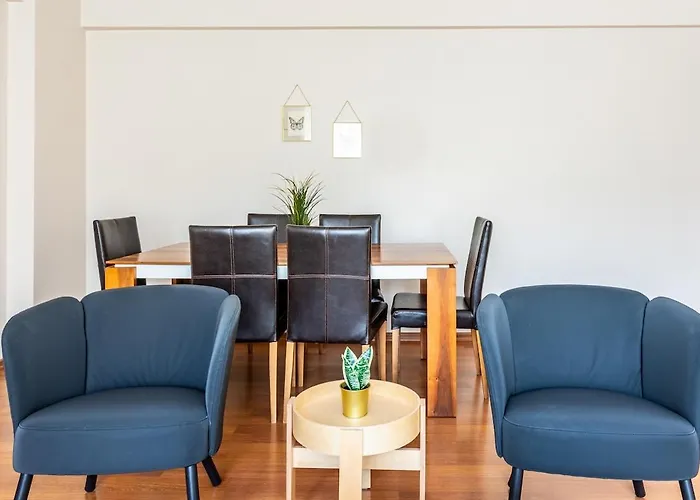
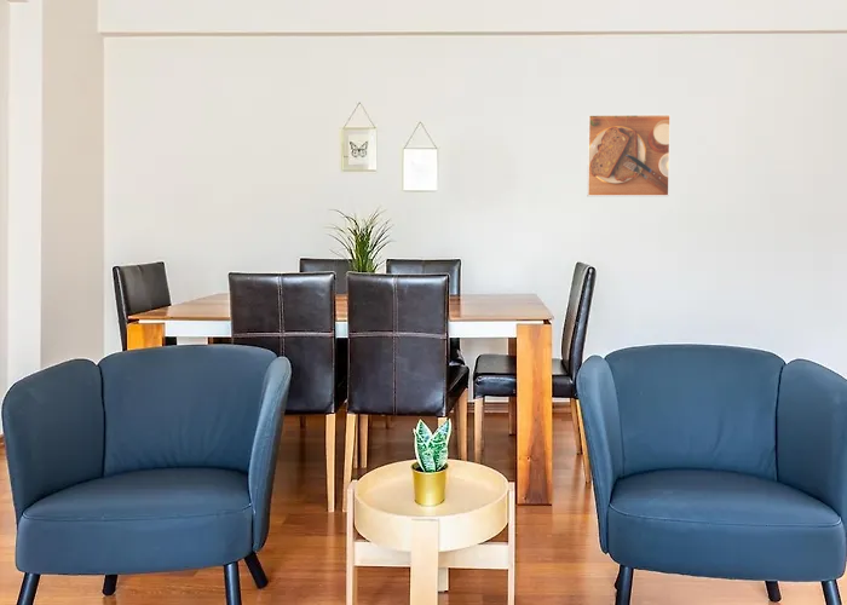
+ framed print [586,114,672,197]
